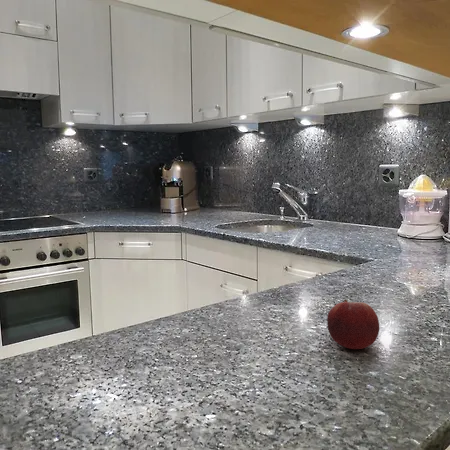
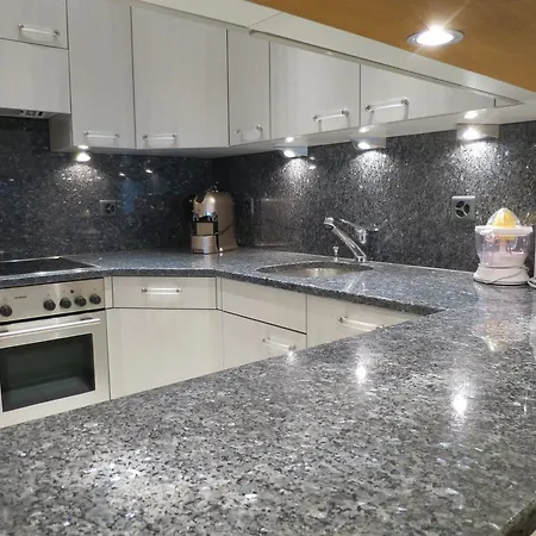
- fruit [326,298,380,350]
